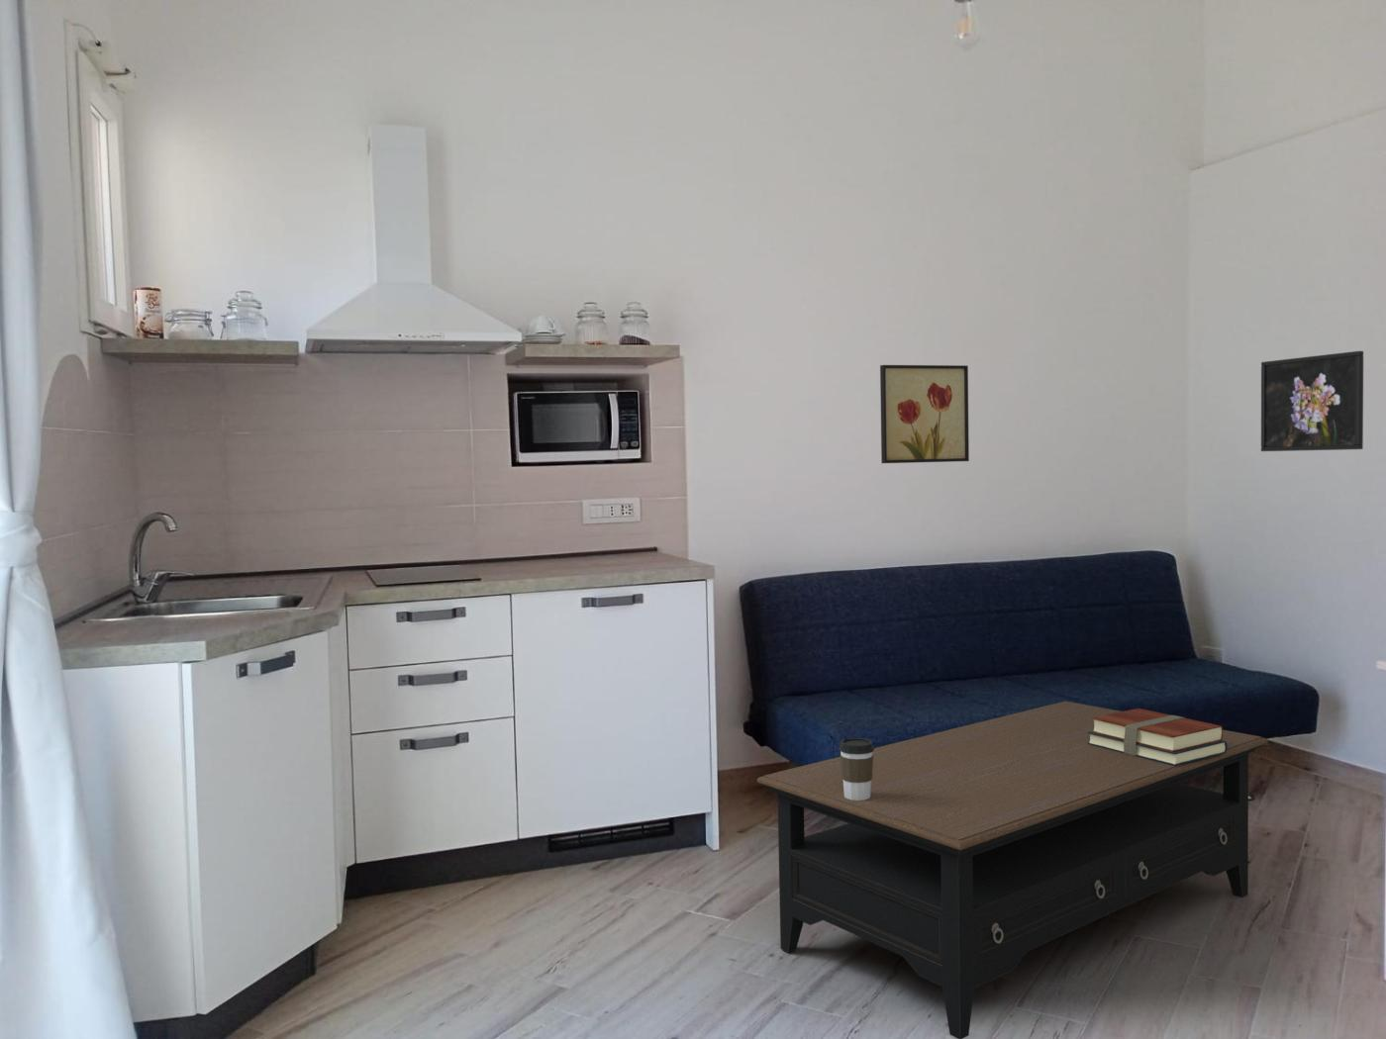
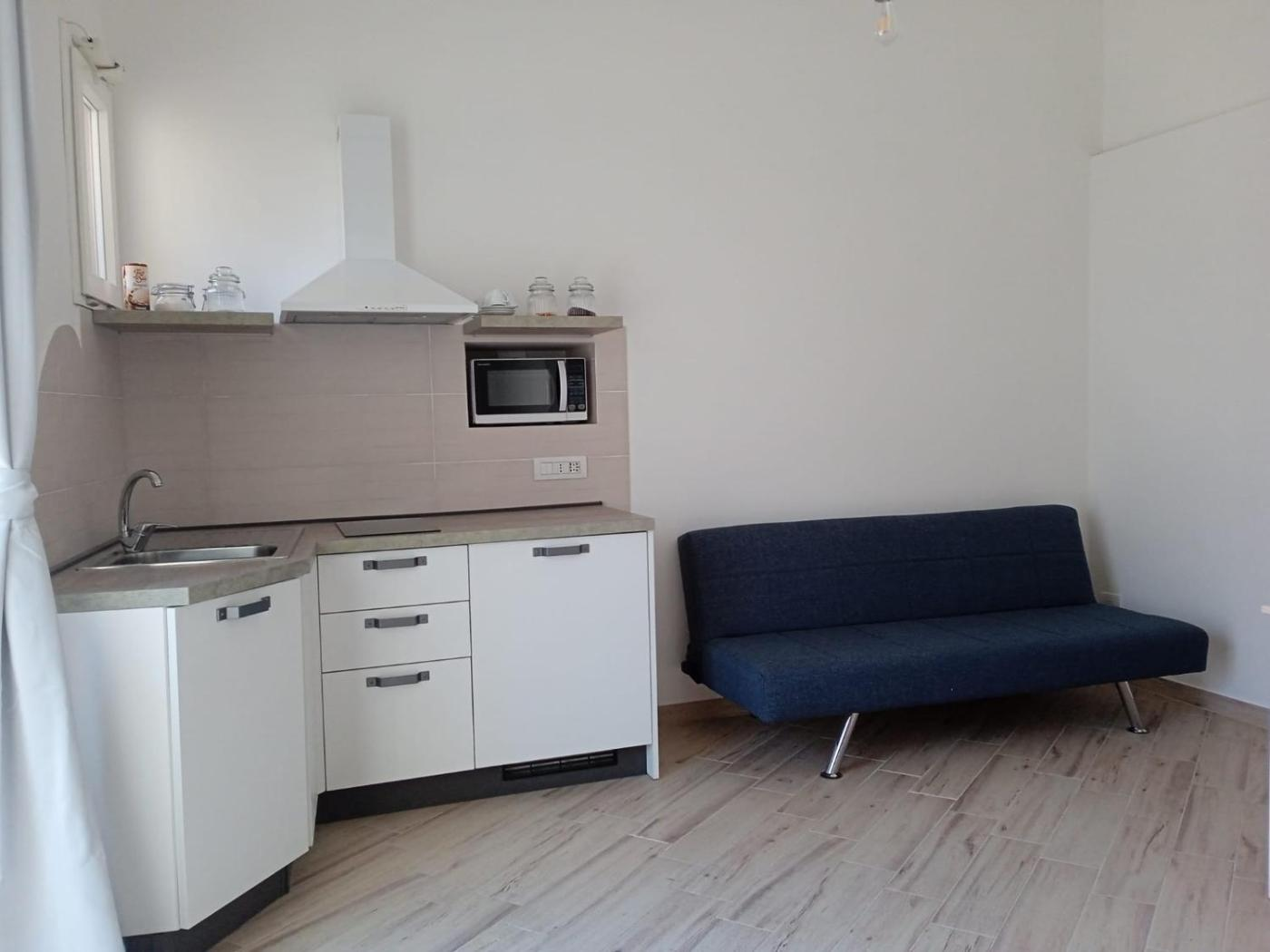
- coffee cup [837,737,875,800]
- books [1087,707,1228,766]
- wall art [880,365,970,464]
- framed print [1260,350,1364,452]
- coffee table [756,701,1269,1039]
